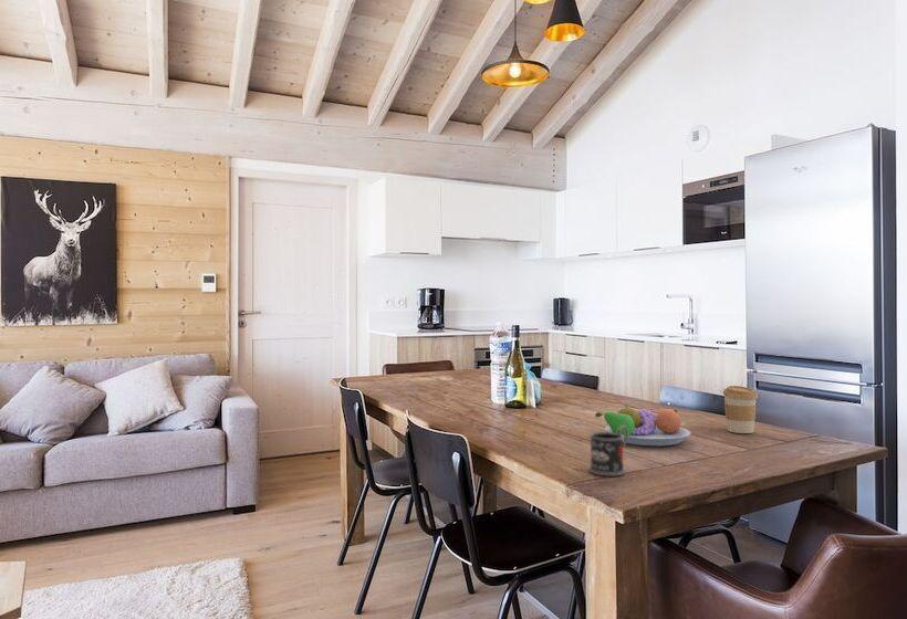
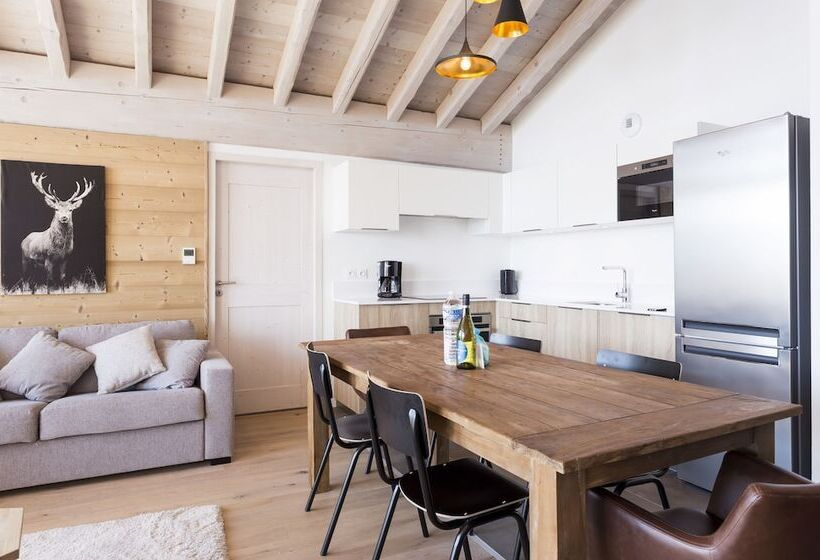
- coffee cup [722,385,759,434]
- fruit bowl [594,401,691,447]
- mug [588,426,628,476]
